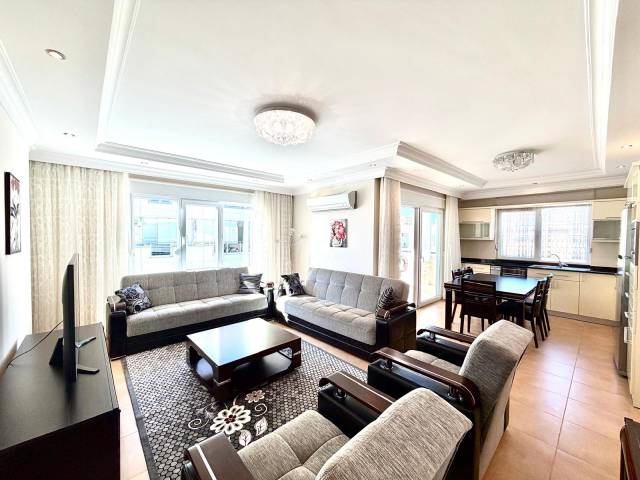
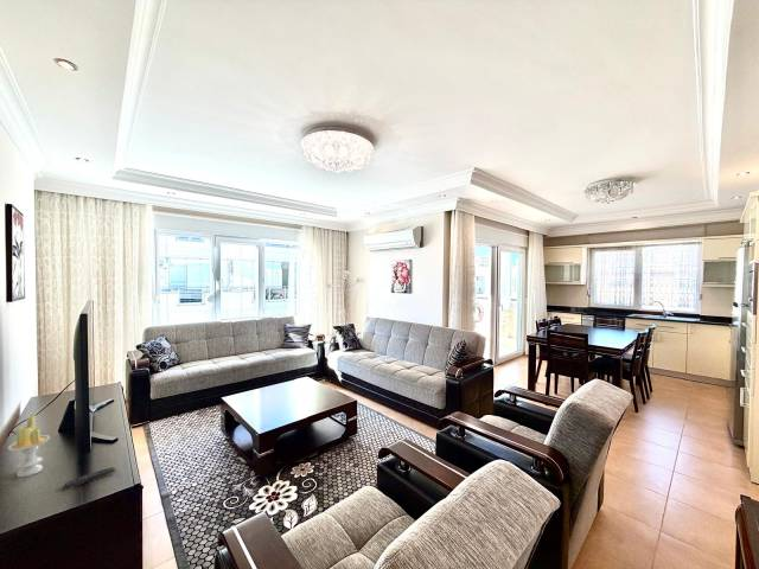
+ candle [7,414,51,479]
+ remote control [64,466,117,491]
